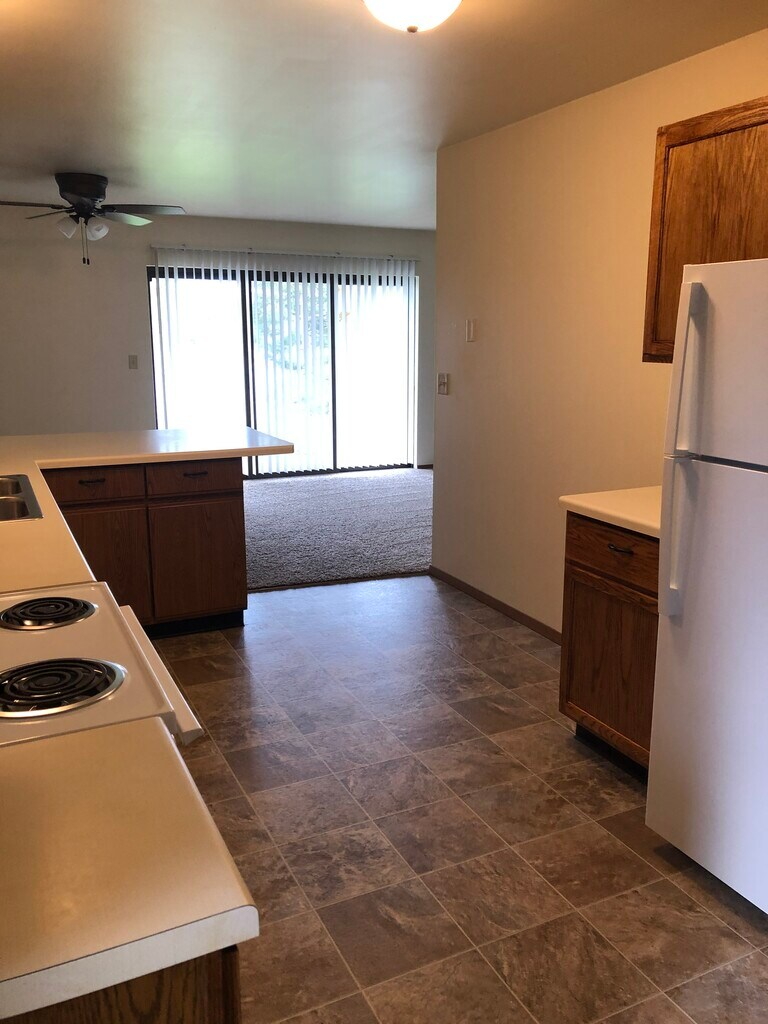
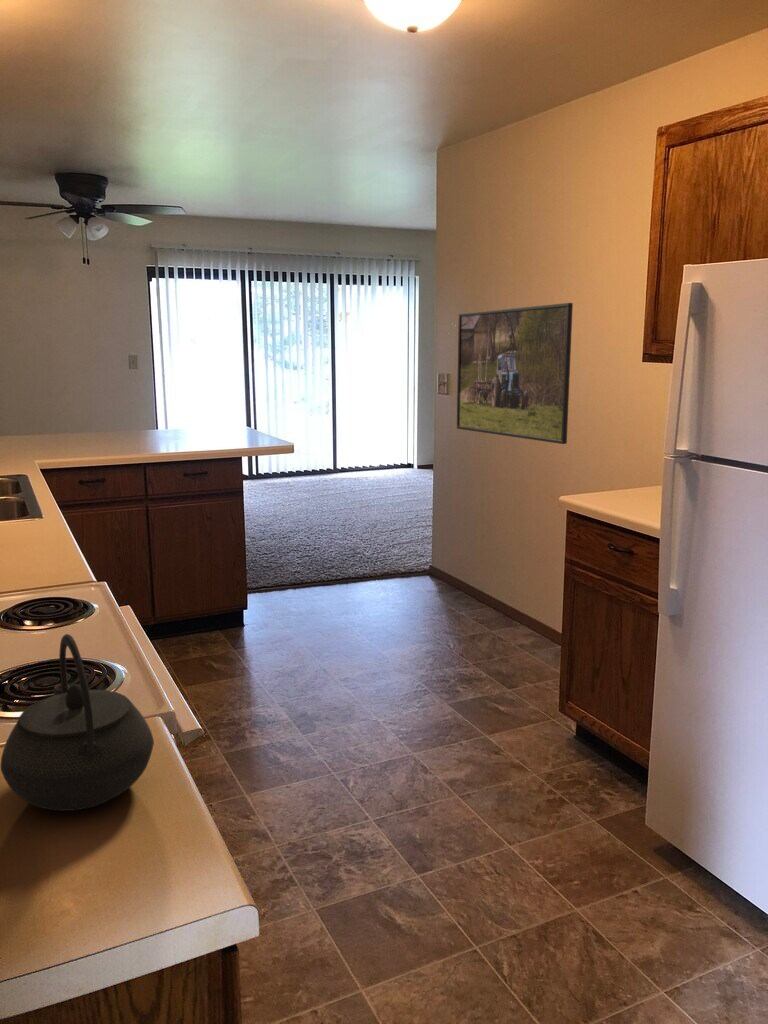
+ kettle [0,633,155,812]
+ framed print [456,302,574,445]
